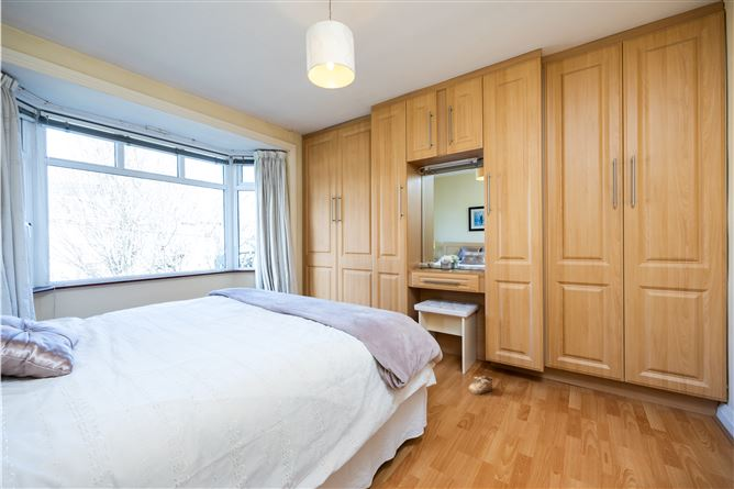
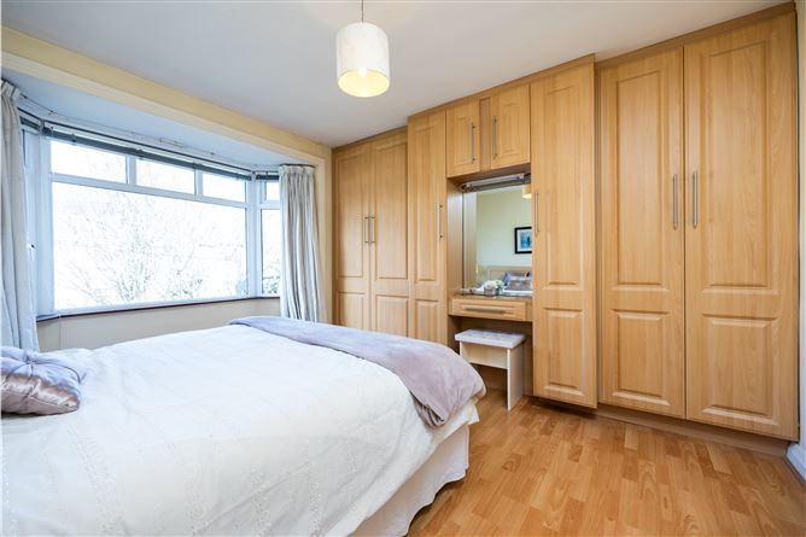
- shoe [467,375,494,396]
